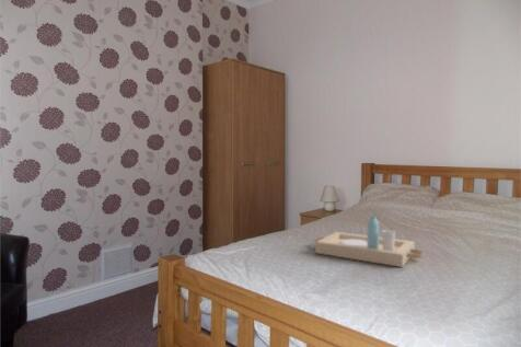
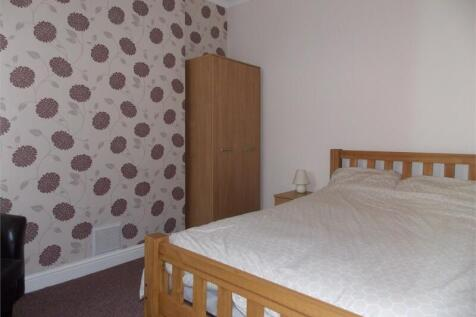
- serving tray [314,215,424,268]
